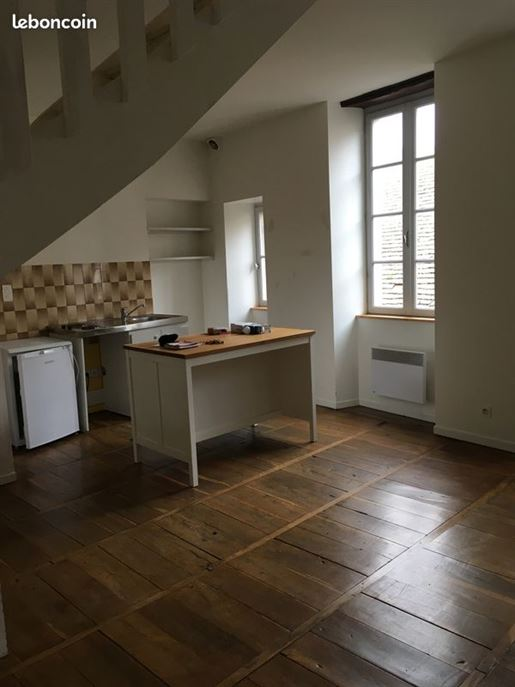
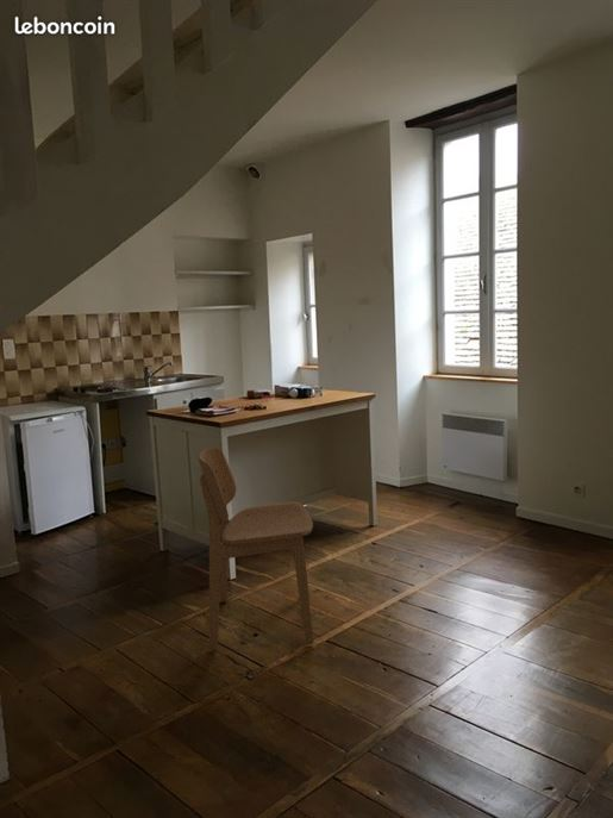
+ dining chair [196,445,314,651]
